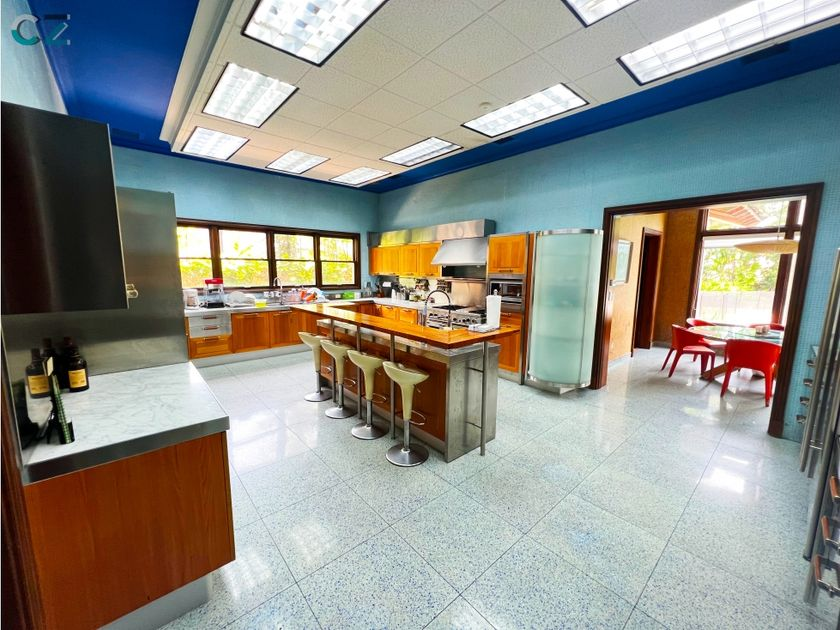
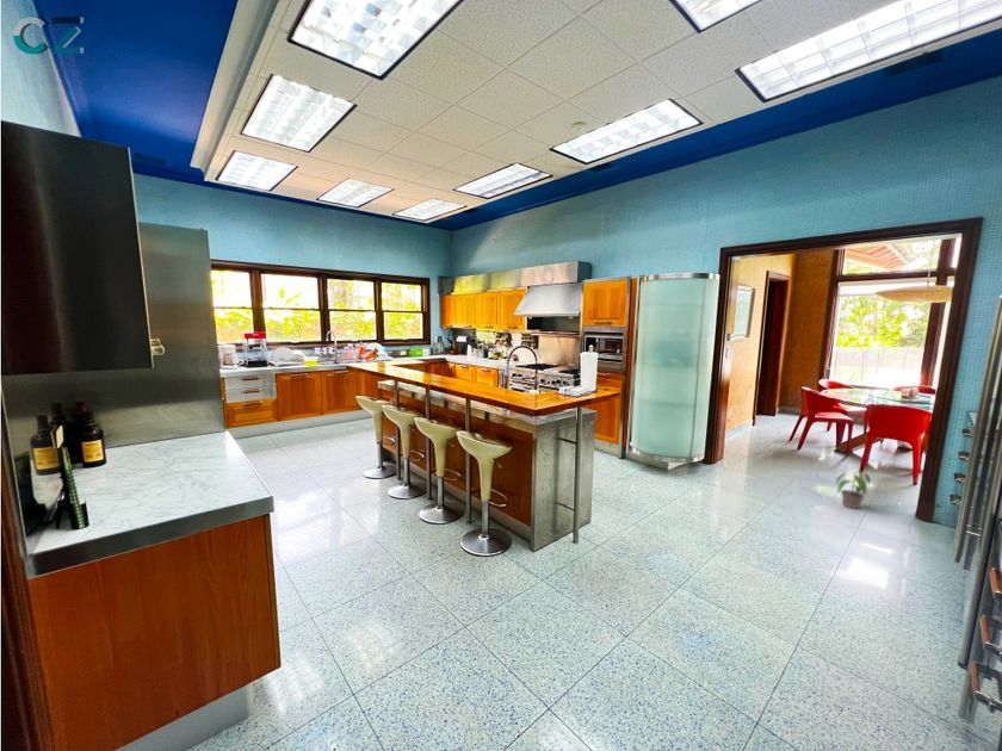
+ potted plant [835,470,872,510]
